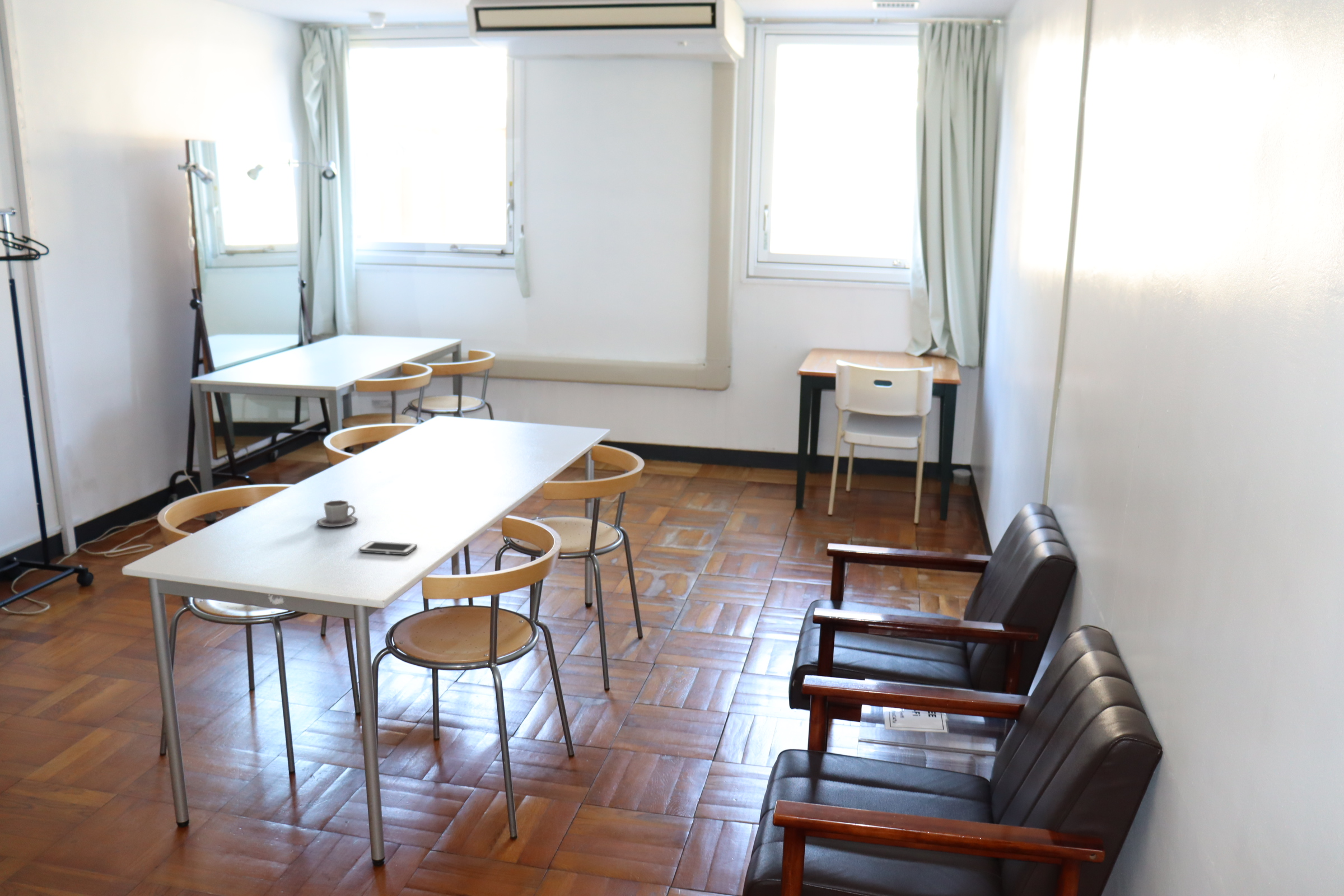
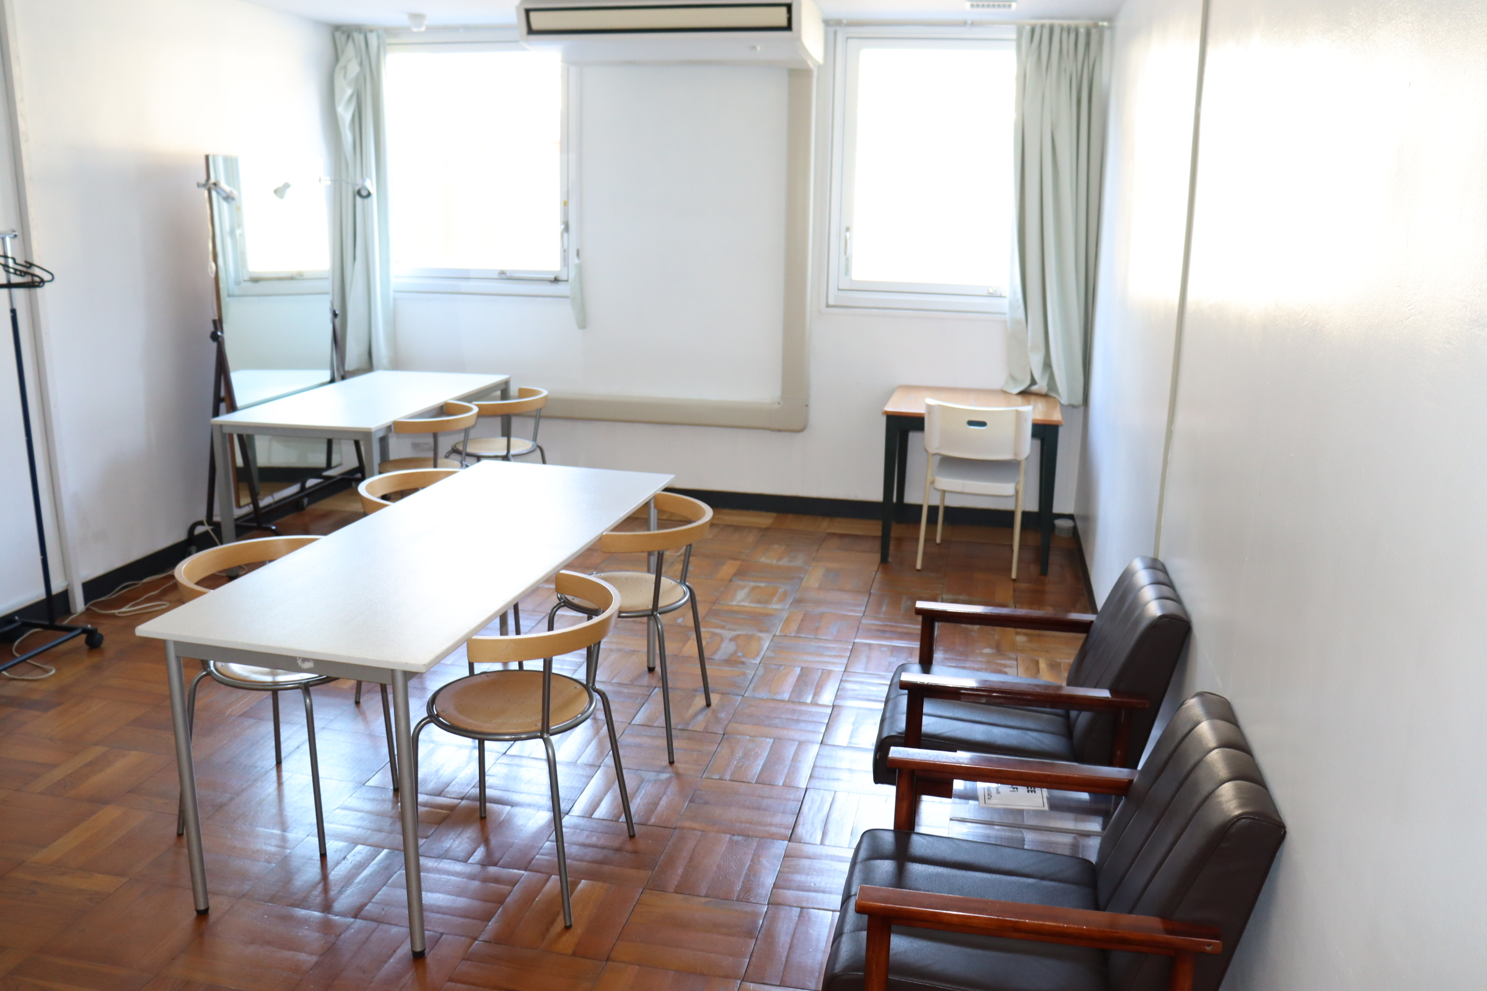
- cell phone [358,541,418,556]
- cup [316,500,358,528]
